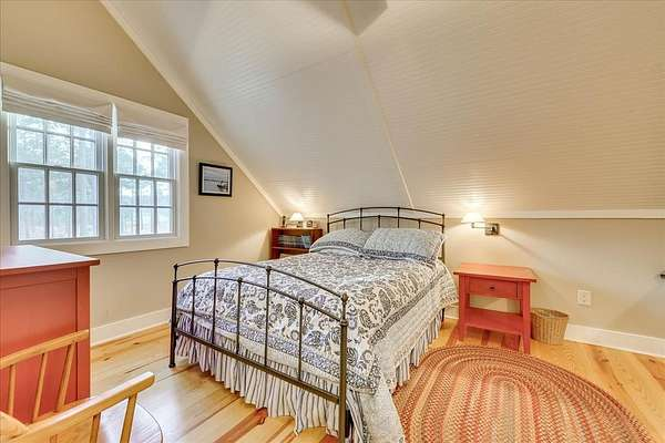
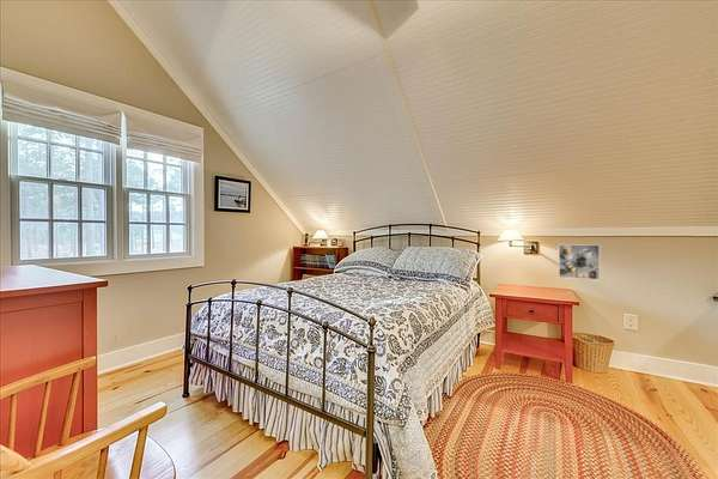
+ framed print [558,243,601,281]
